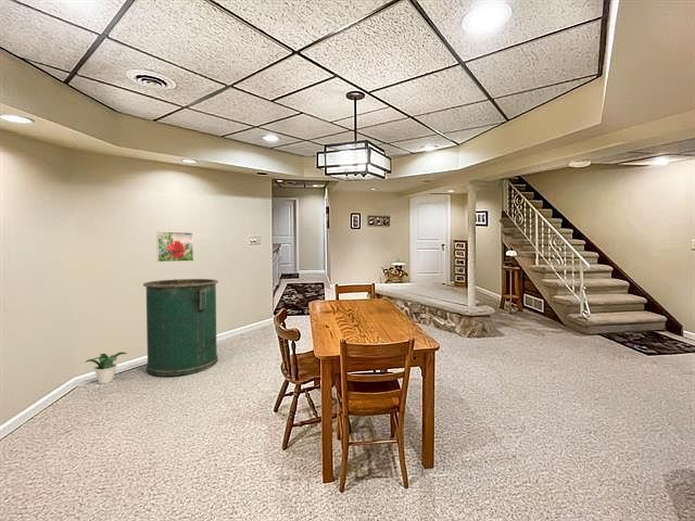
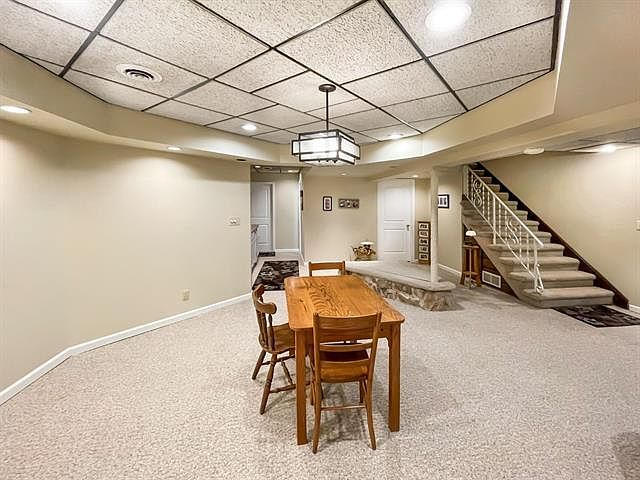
- potted plant [84,351,128,384]
- trash can [142,278,219,377]
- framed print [155,230,194,263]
